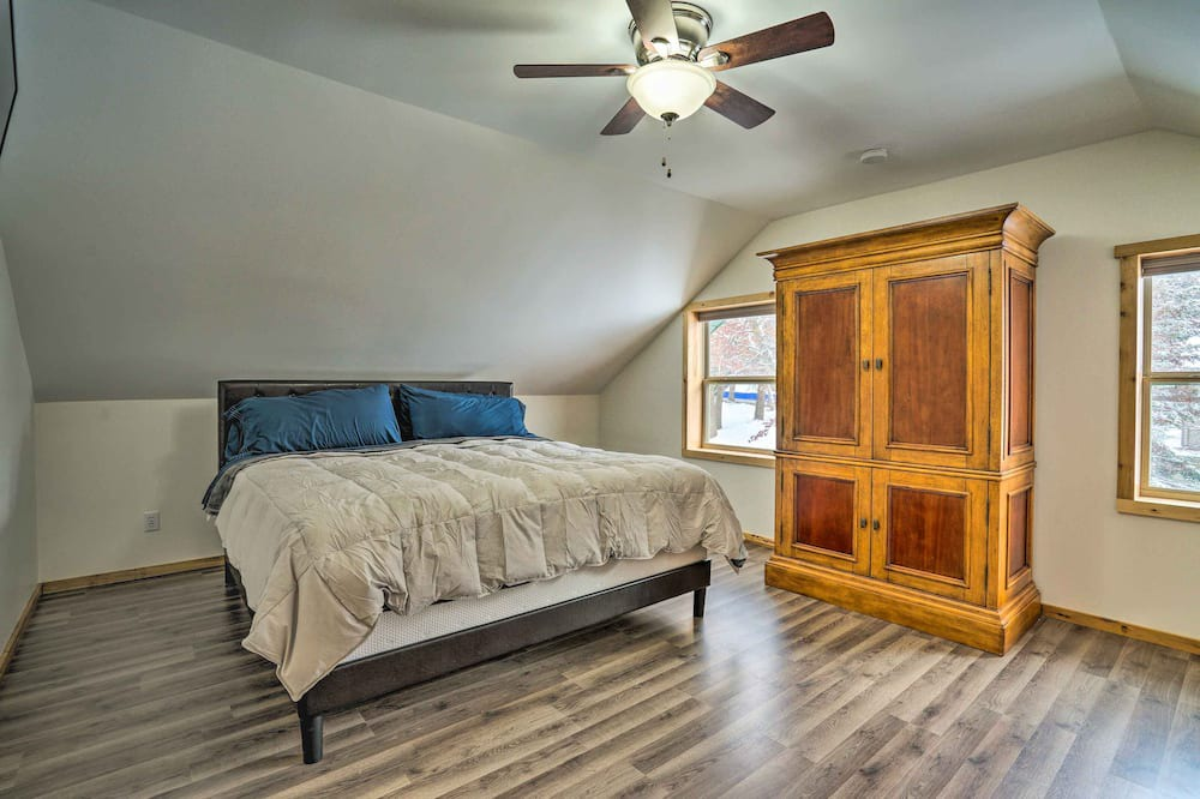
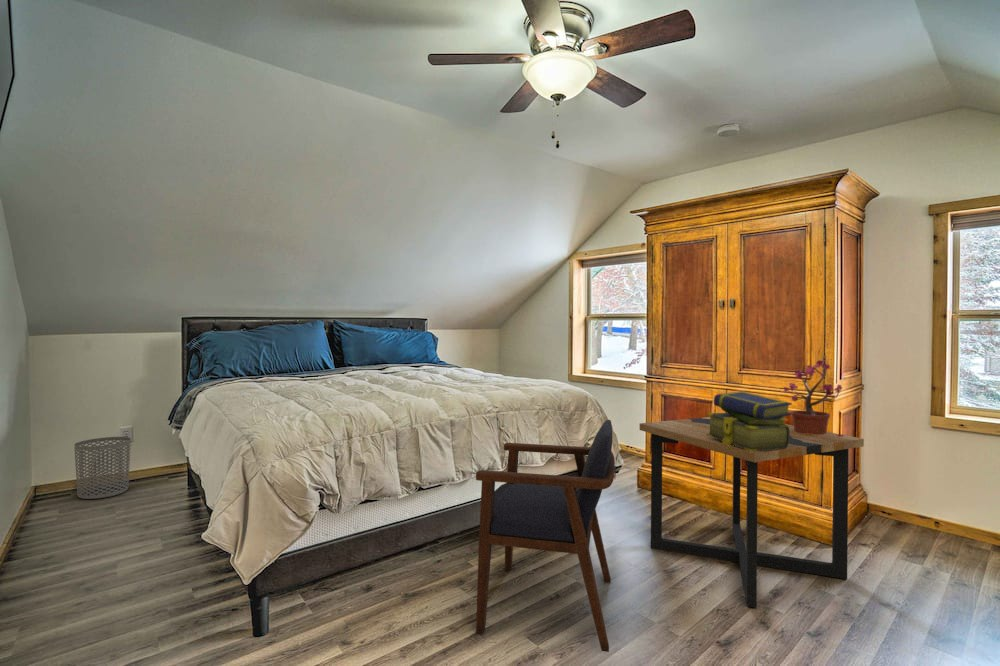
+ waste bin [73,436,132,500]
+ armchair [475,419,616,653]
+ side table [639,416,865,609]
+ stack of books [706,390,793,452]
+ potted plant [783,359,845,437]
